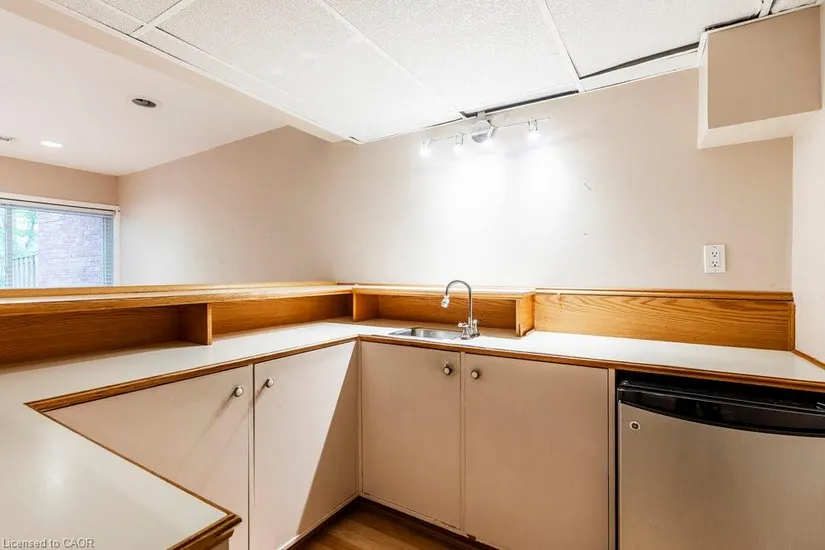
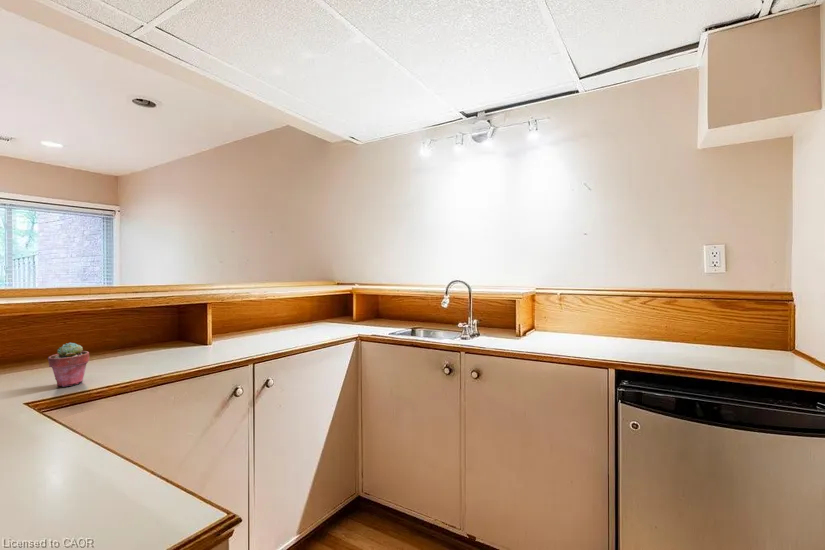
+ potted succulent [47,342,90,388]
